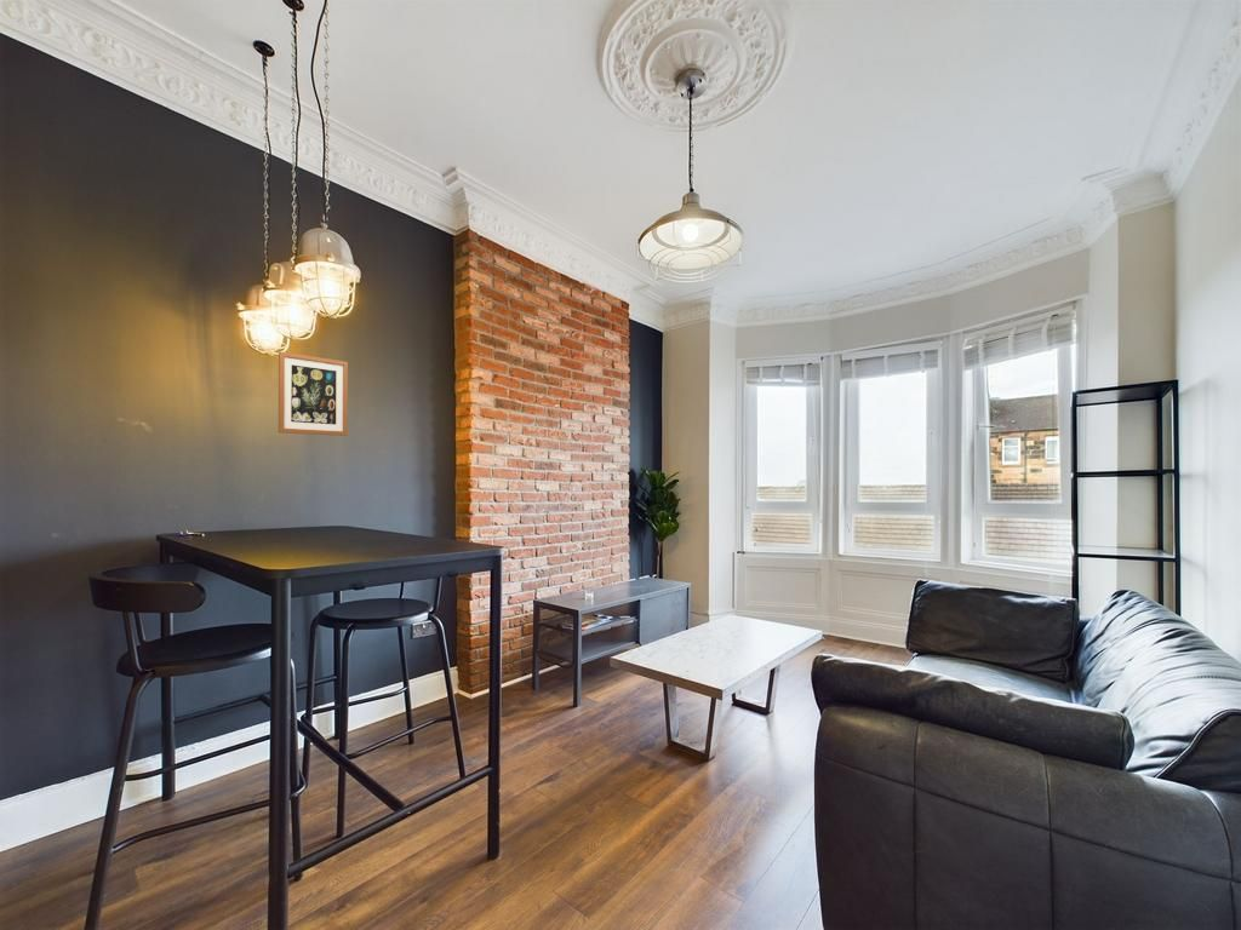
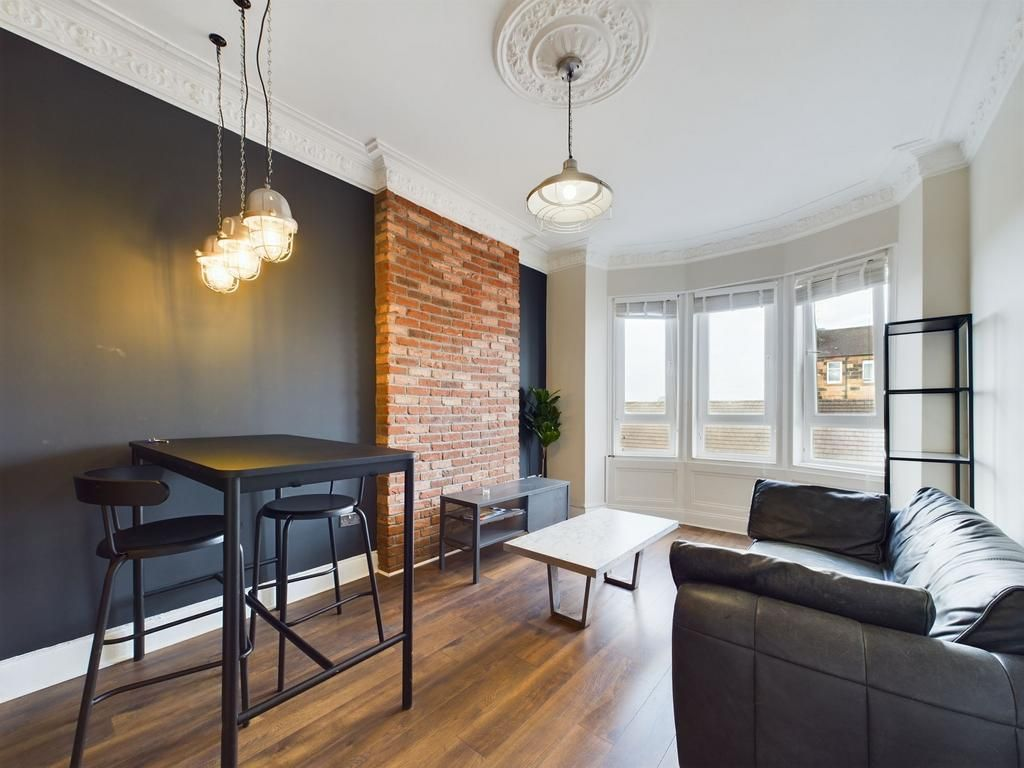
- wall art [278,351,349,437]
